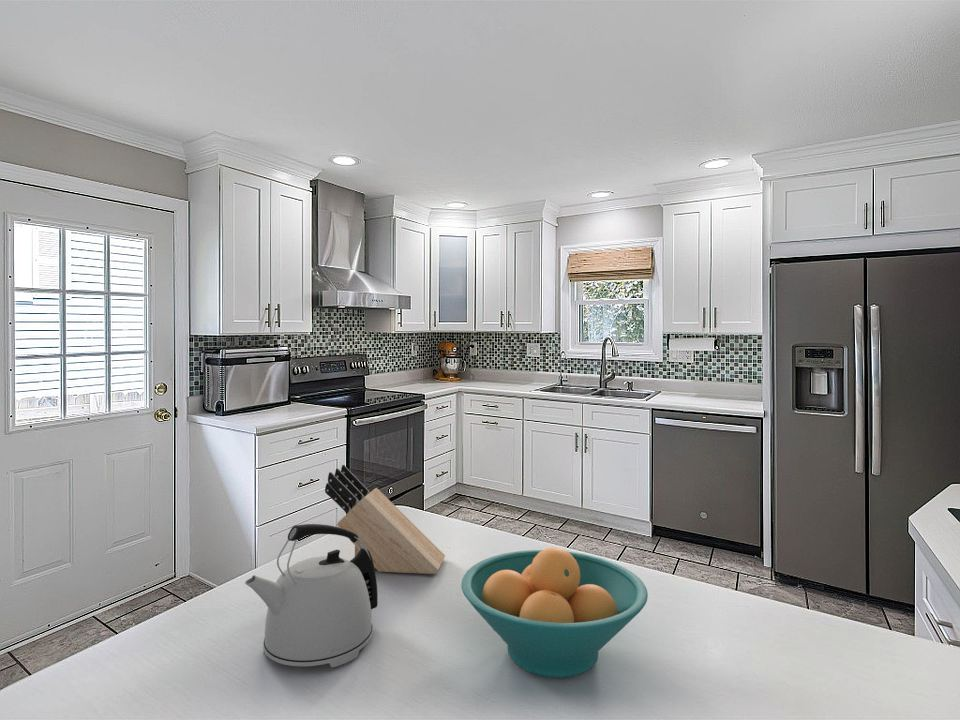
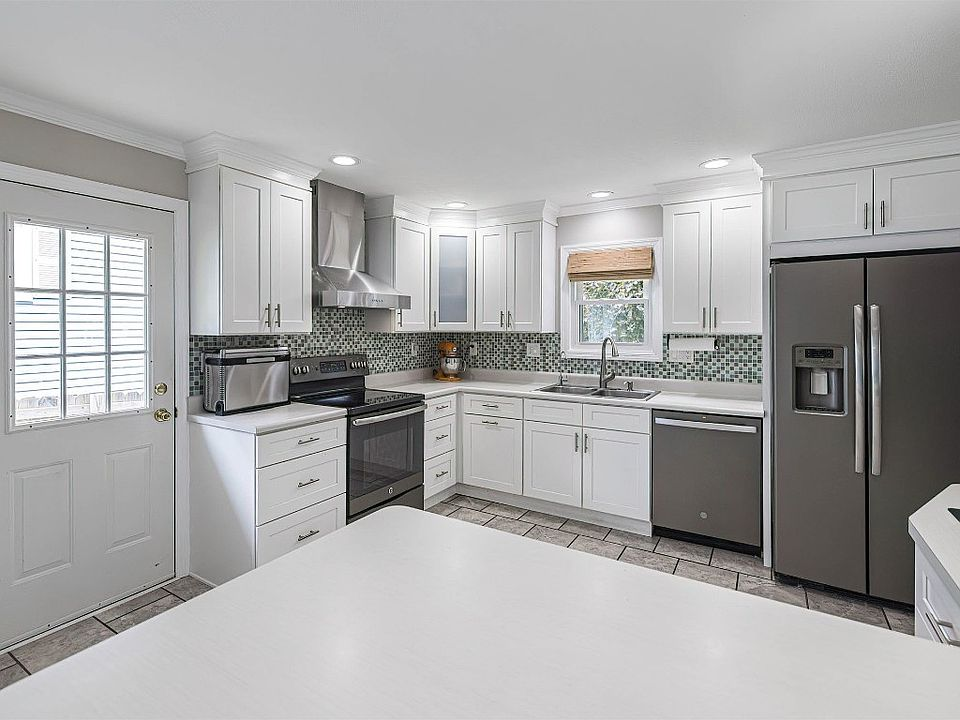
- kettle [244,523,379,668]
- fruit bowl [461,546,649,679]
- knife block [324,464,446,575]
